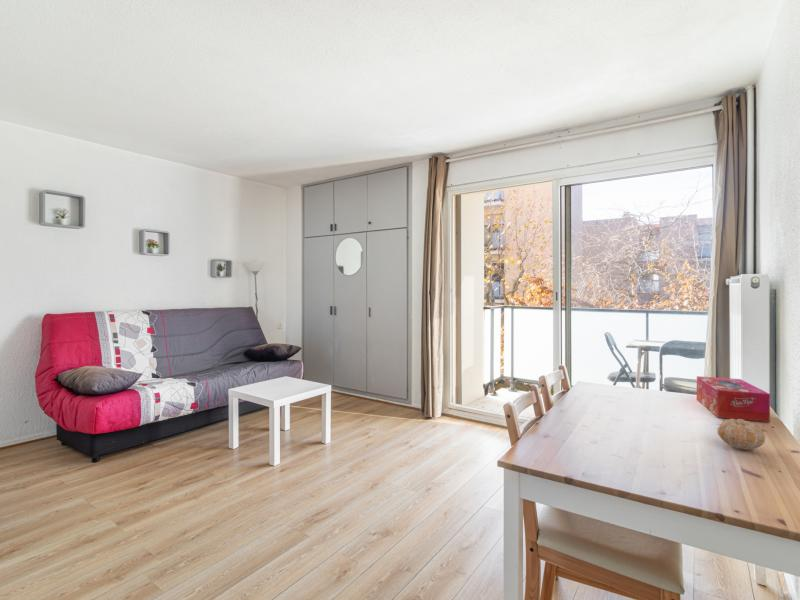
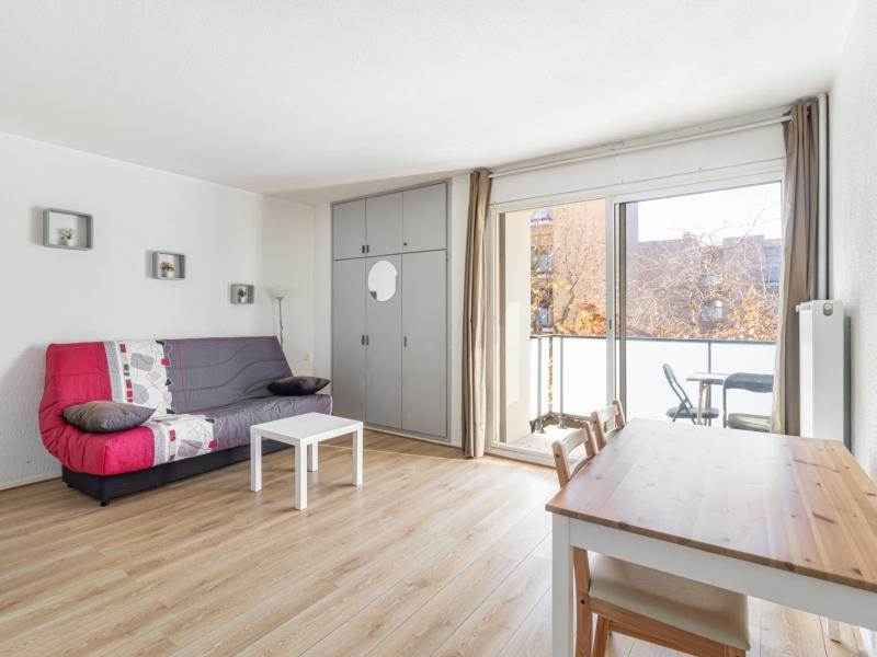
- tissue box [696,375,771,423]
- fruit [716,419,766,451]
